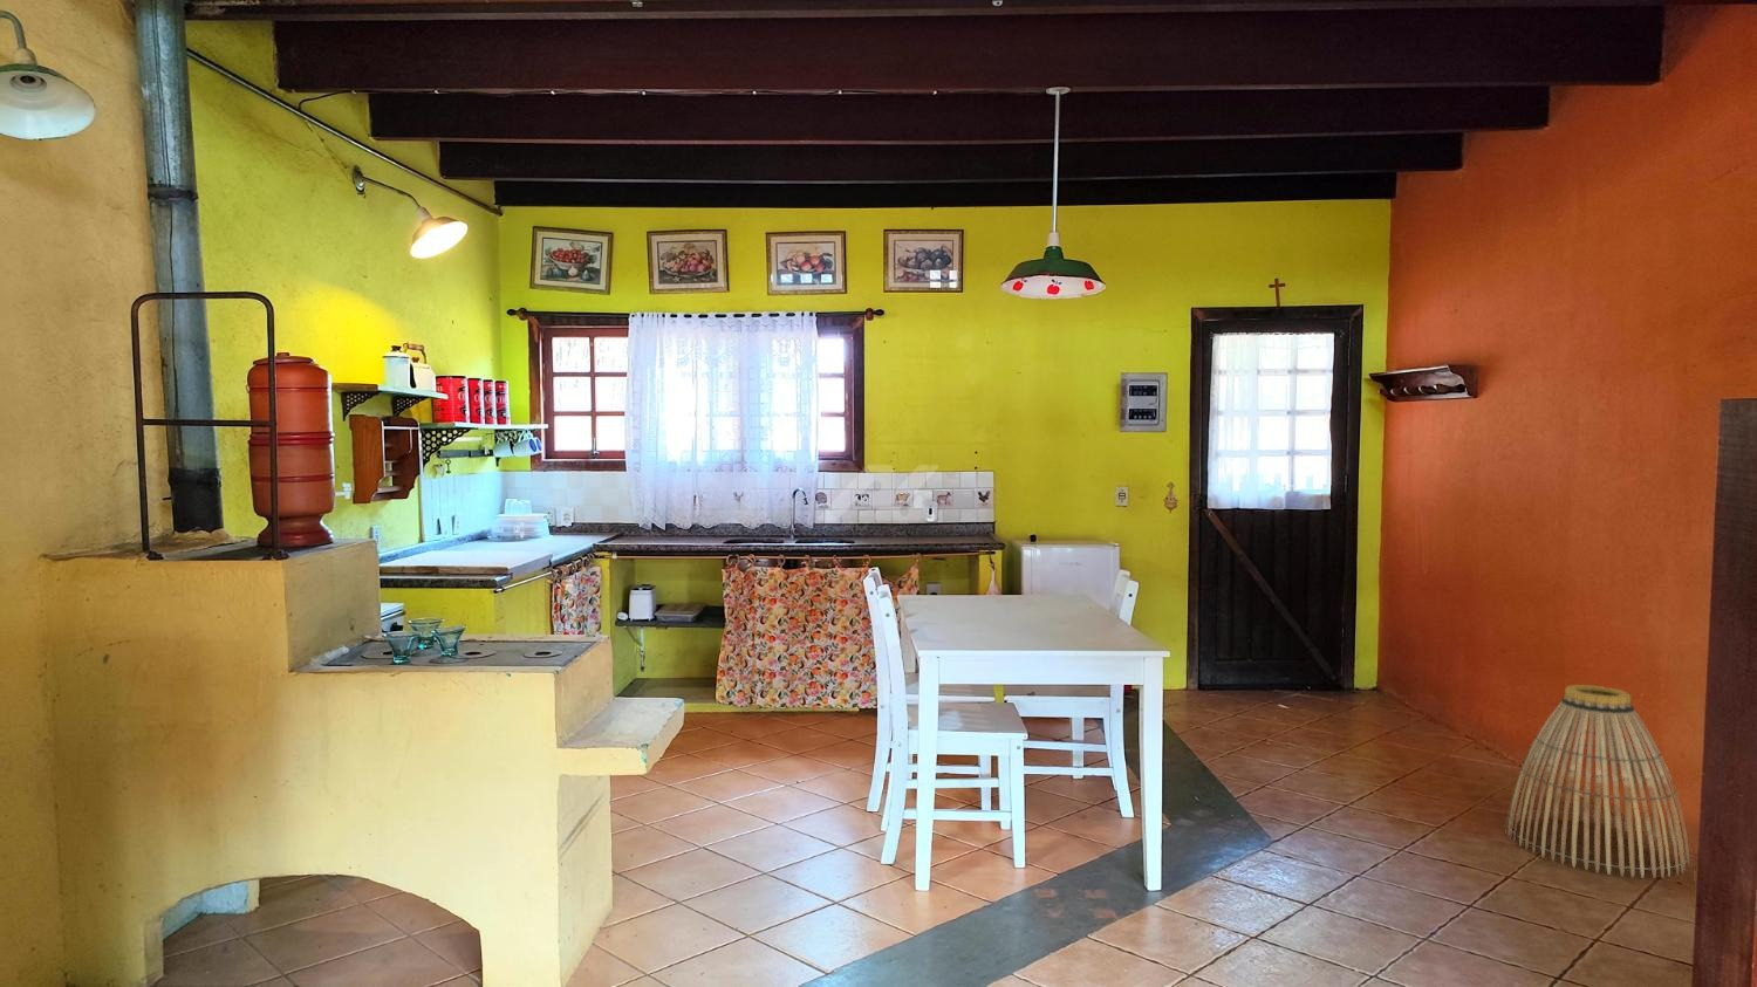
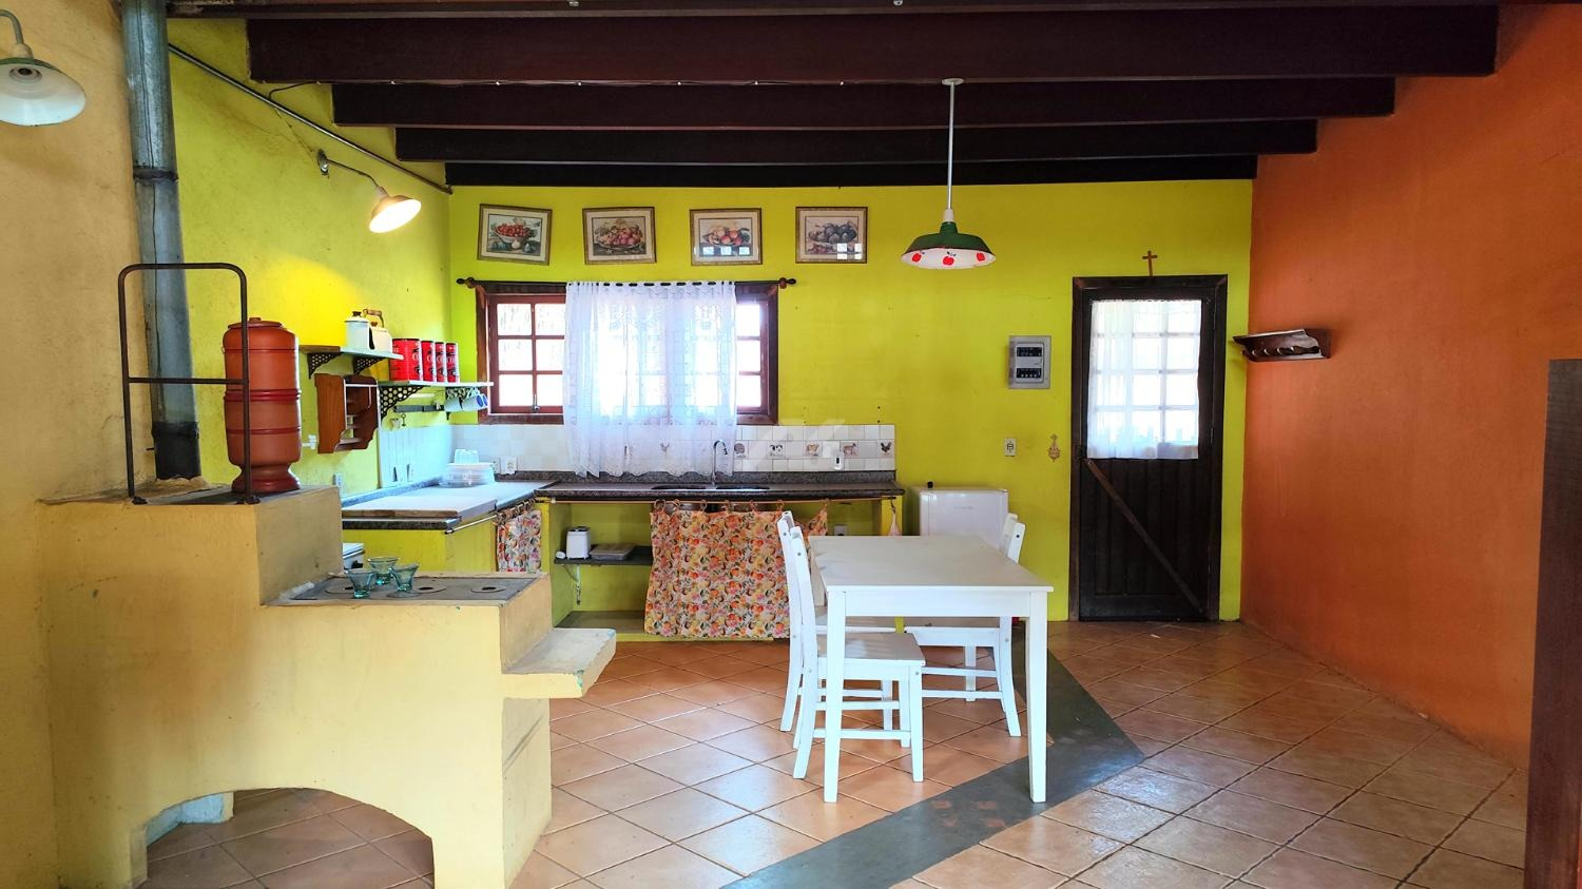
- basket [1505,684,1691,880]
